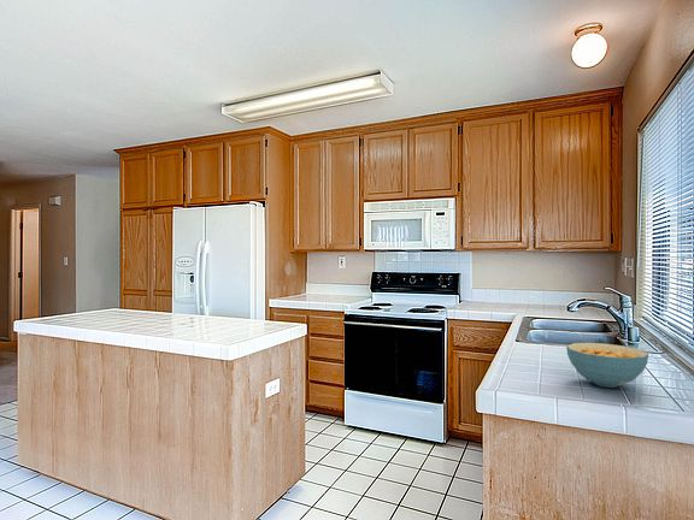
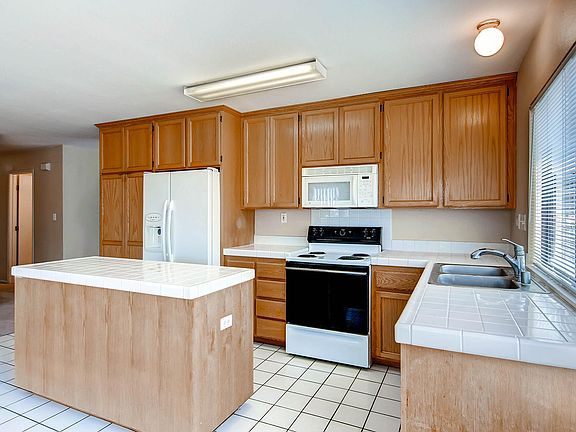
- cereal bowl [565,342,649,389]
